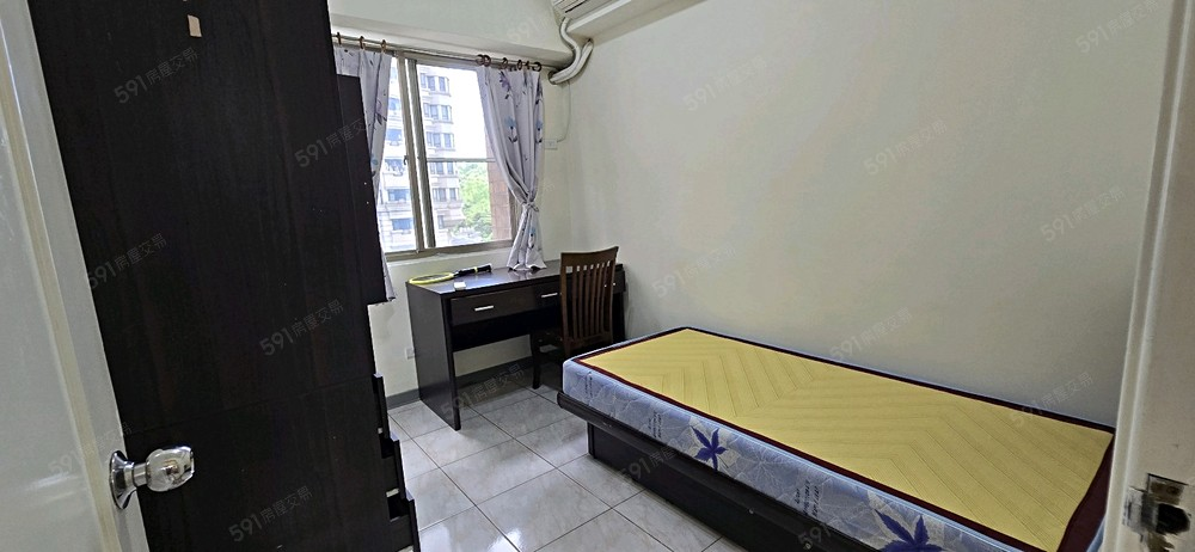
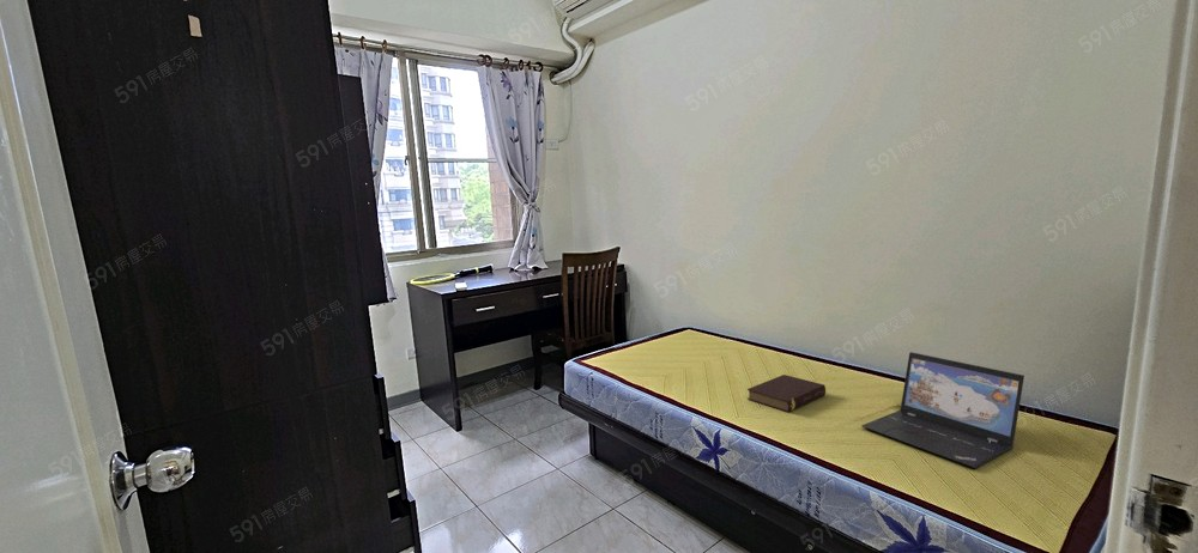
+ book [746,373,827,413]
+ laptop [860,351,1025,469]
